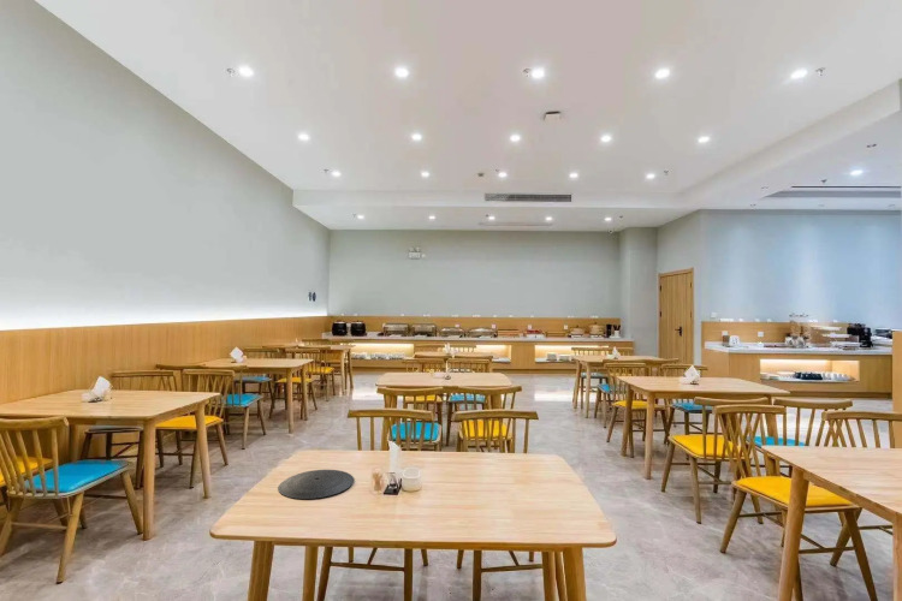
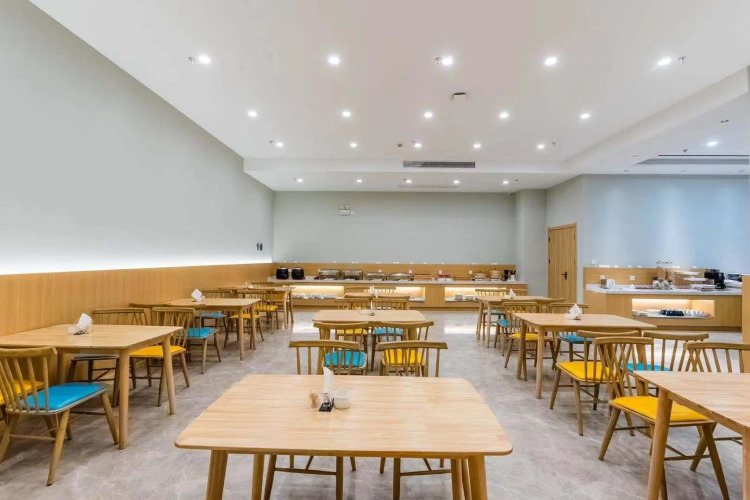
- plate [277,469,355,500]
